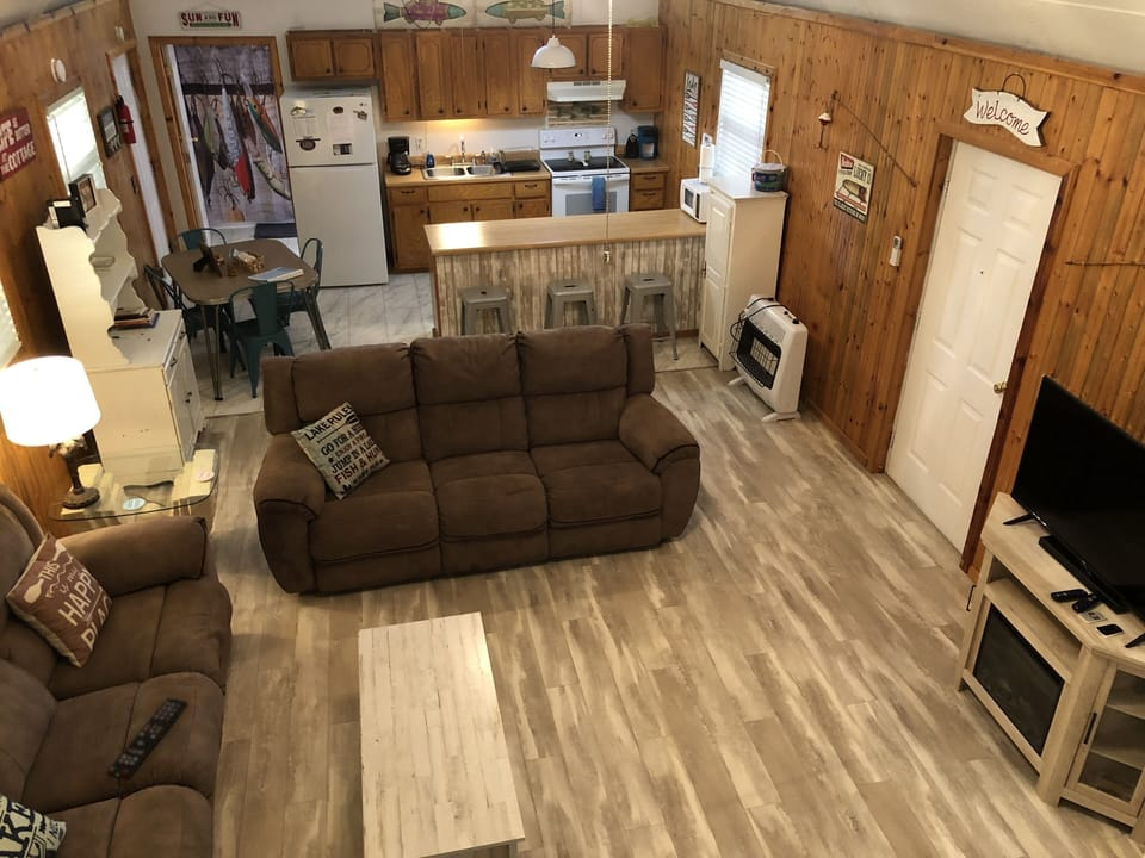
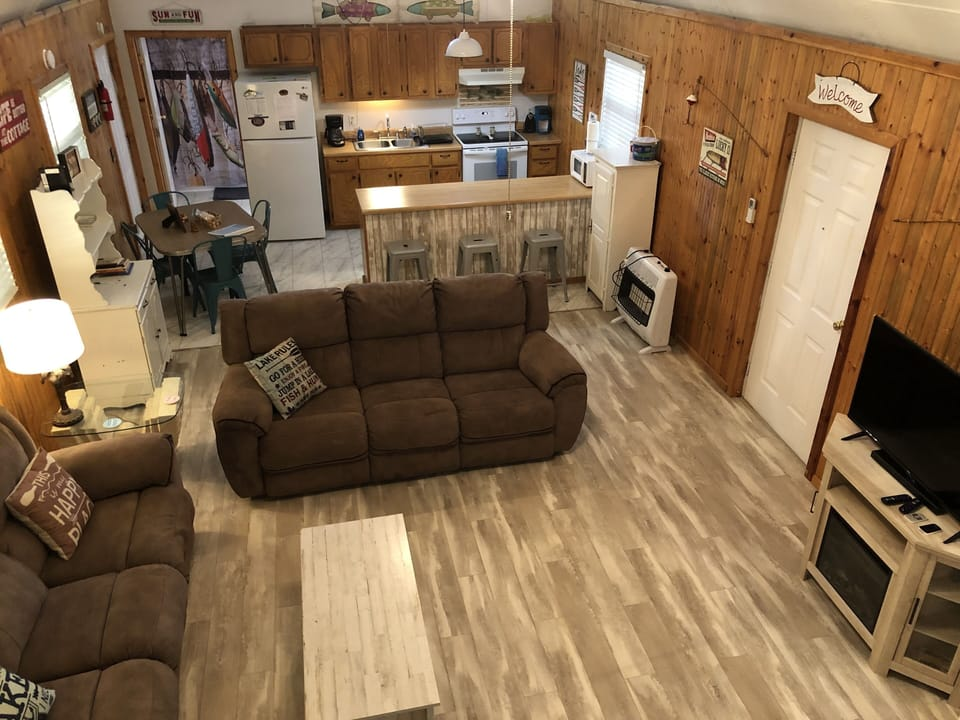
- remote control [105,697,190,781]
